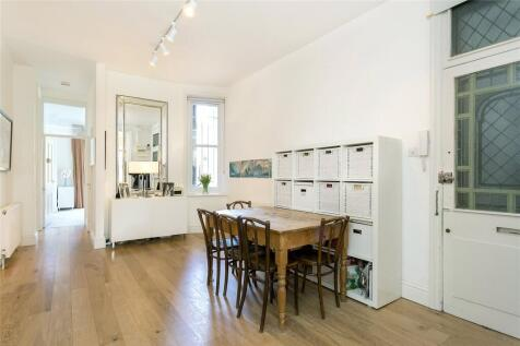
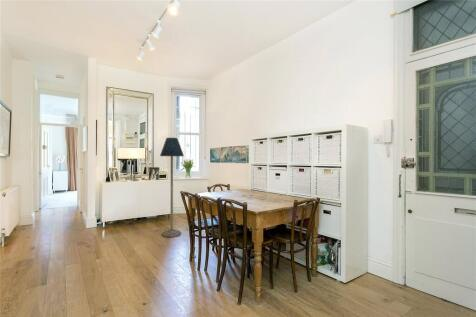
+ floor lamp [159,137,185,238]
